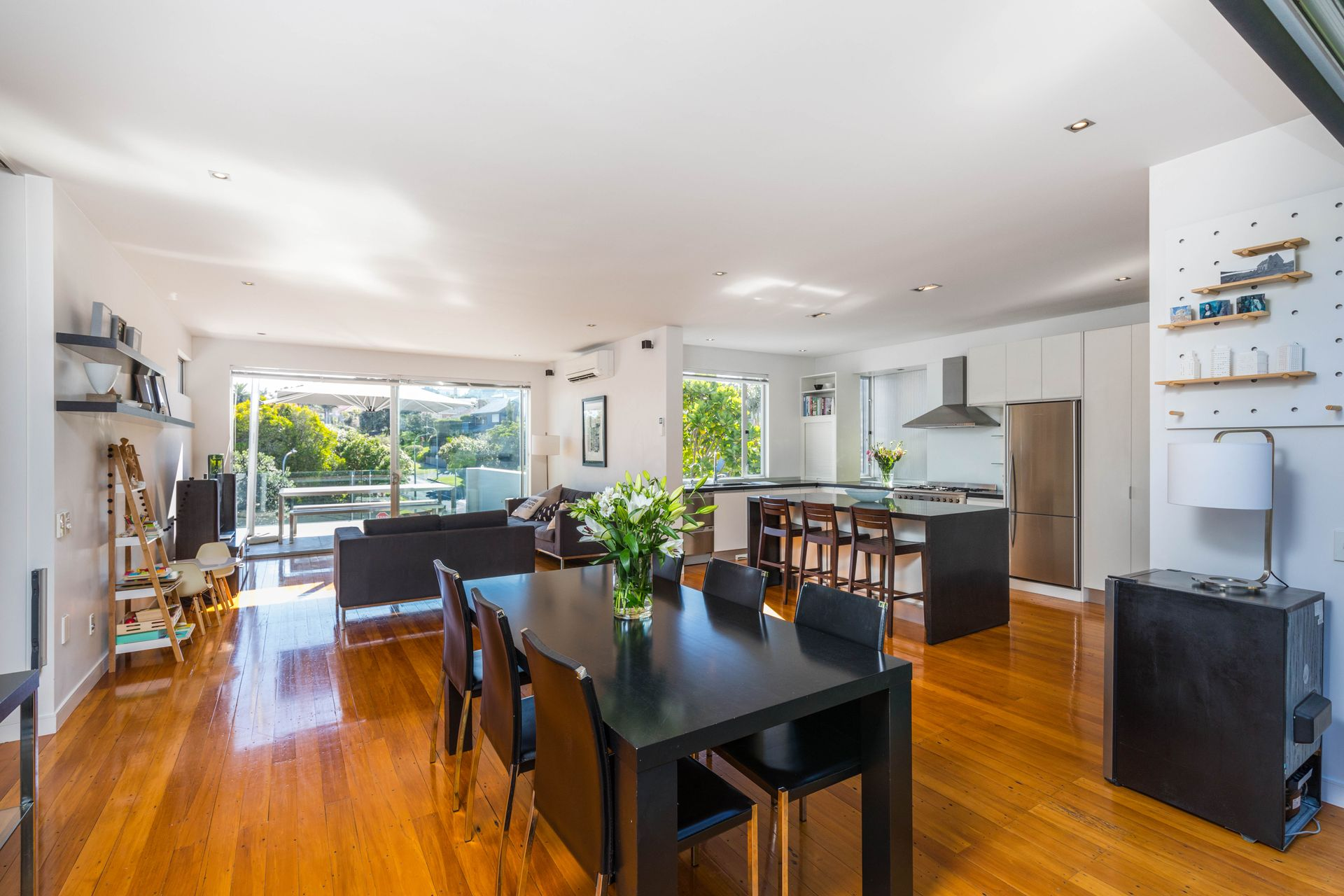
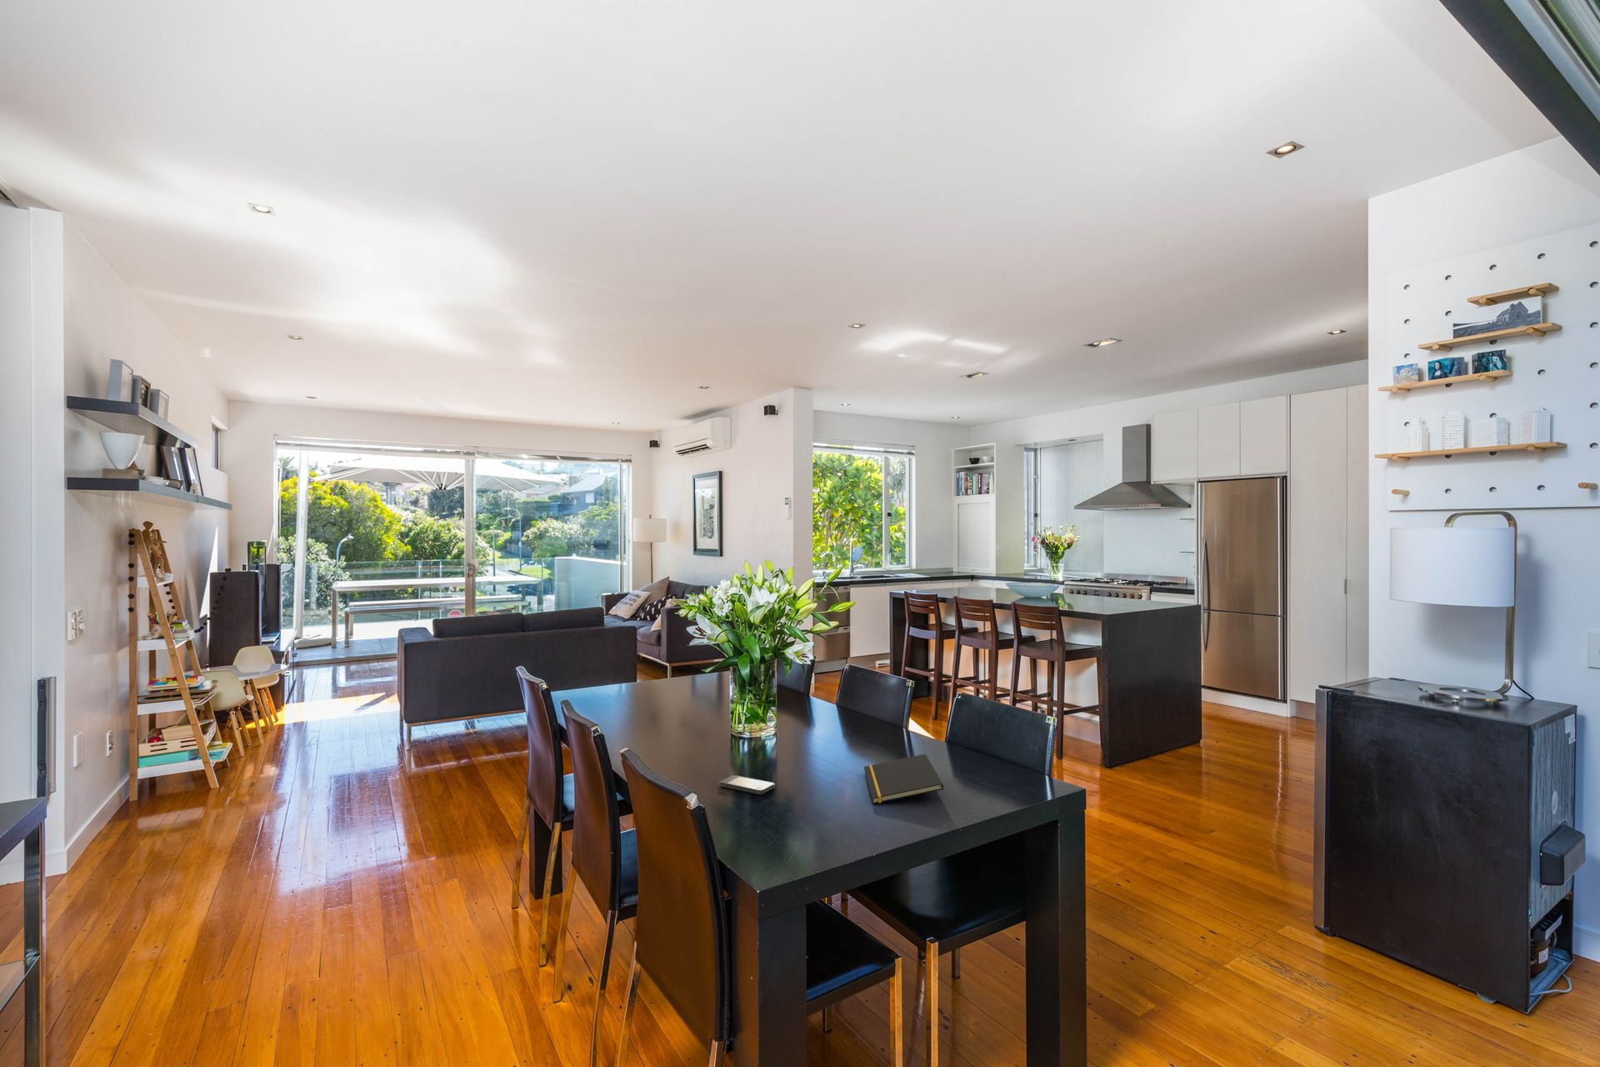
+ smartphone [718,774,776,795]
+ notepad [863,754,944,804]
